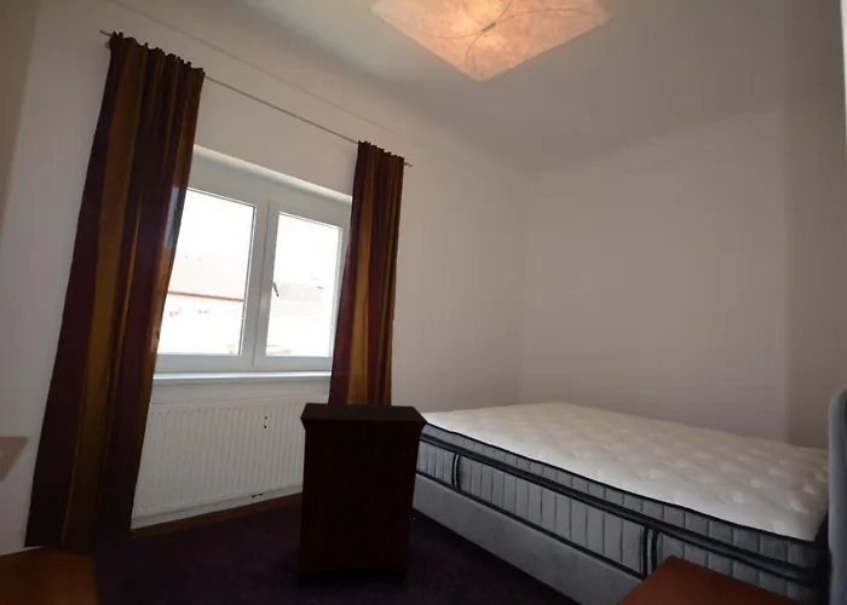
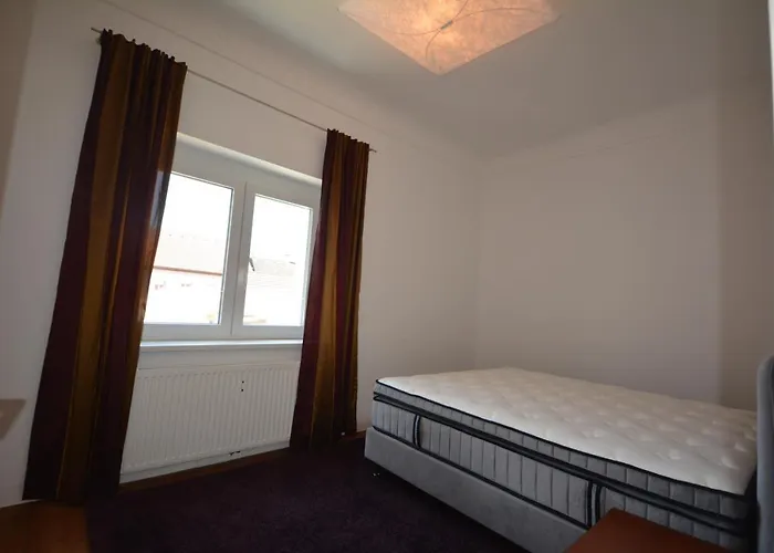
- nightstand [296,402,428,584]
